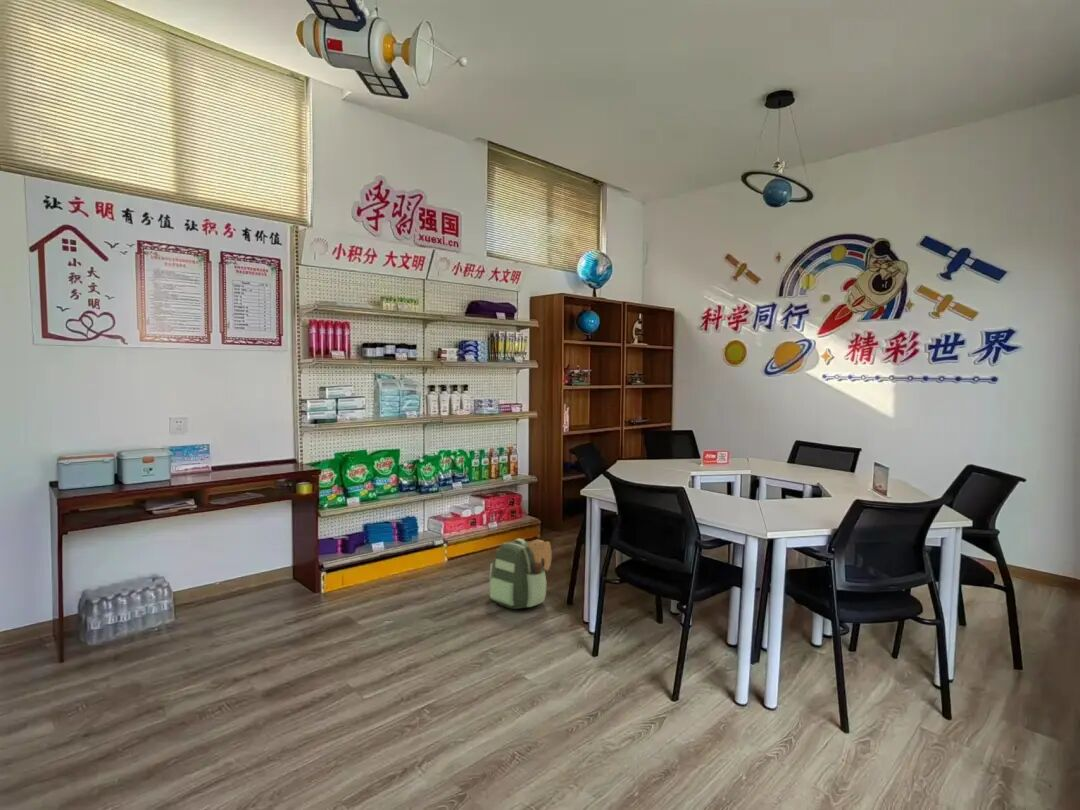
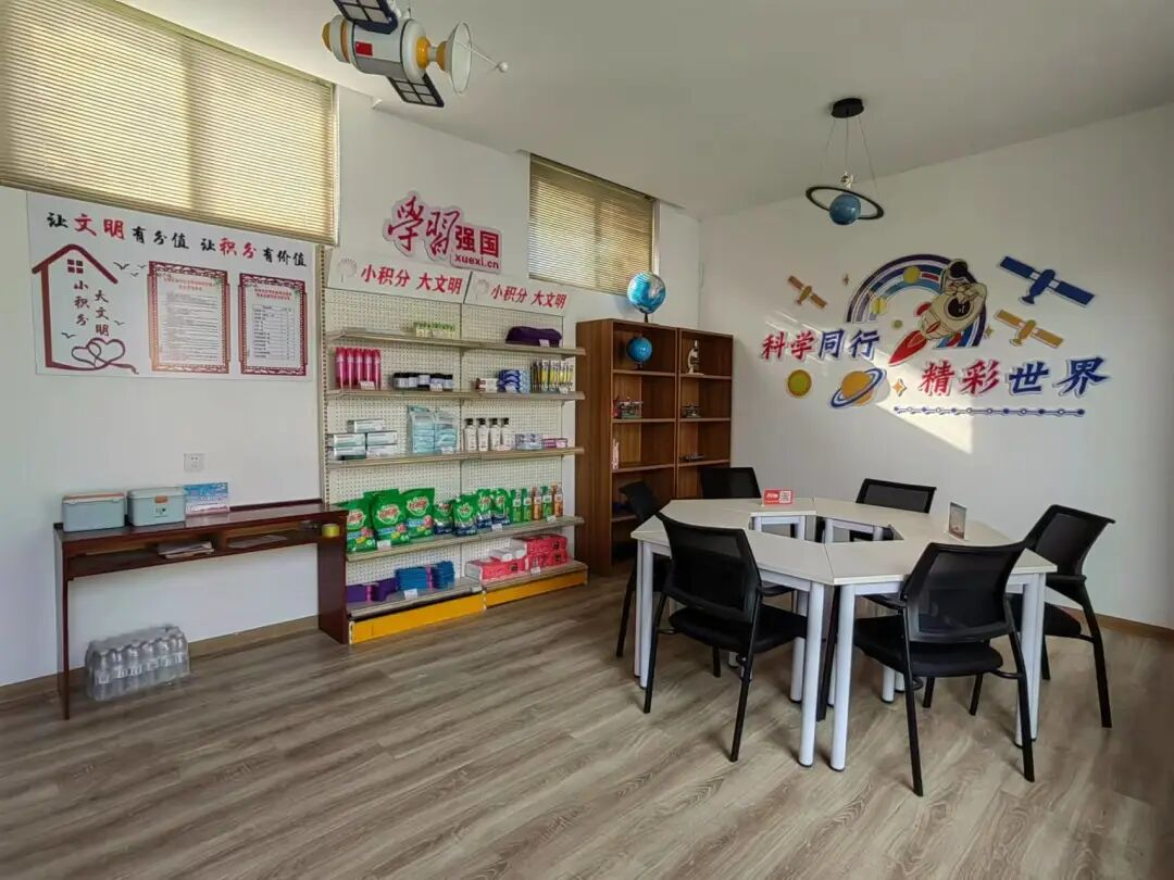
- backpack [489,538,553,610]
